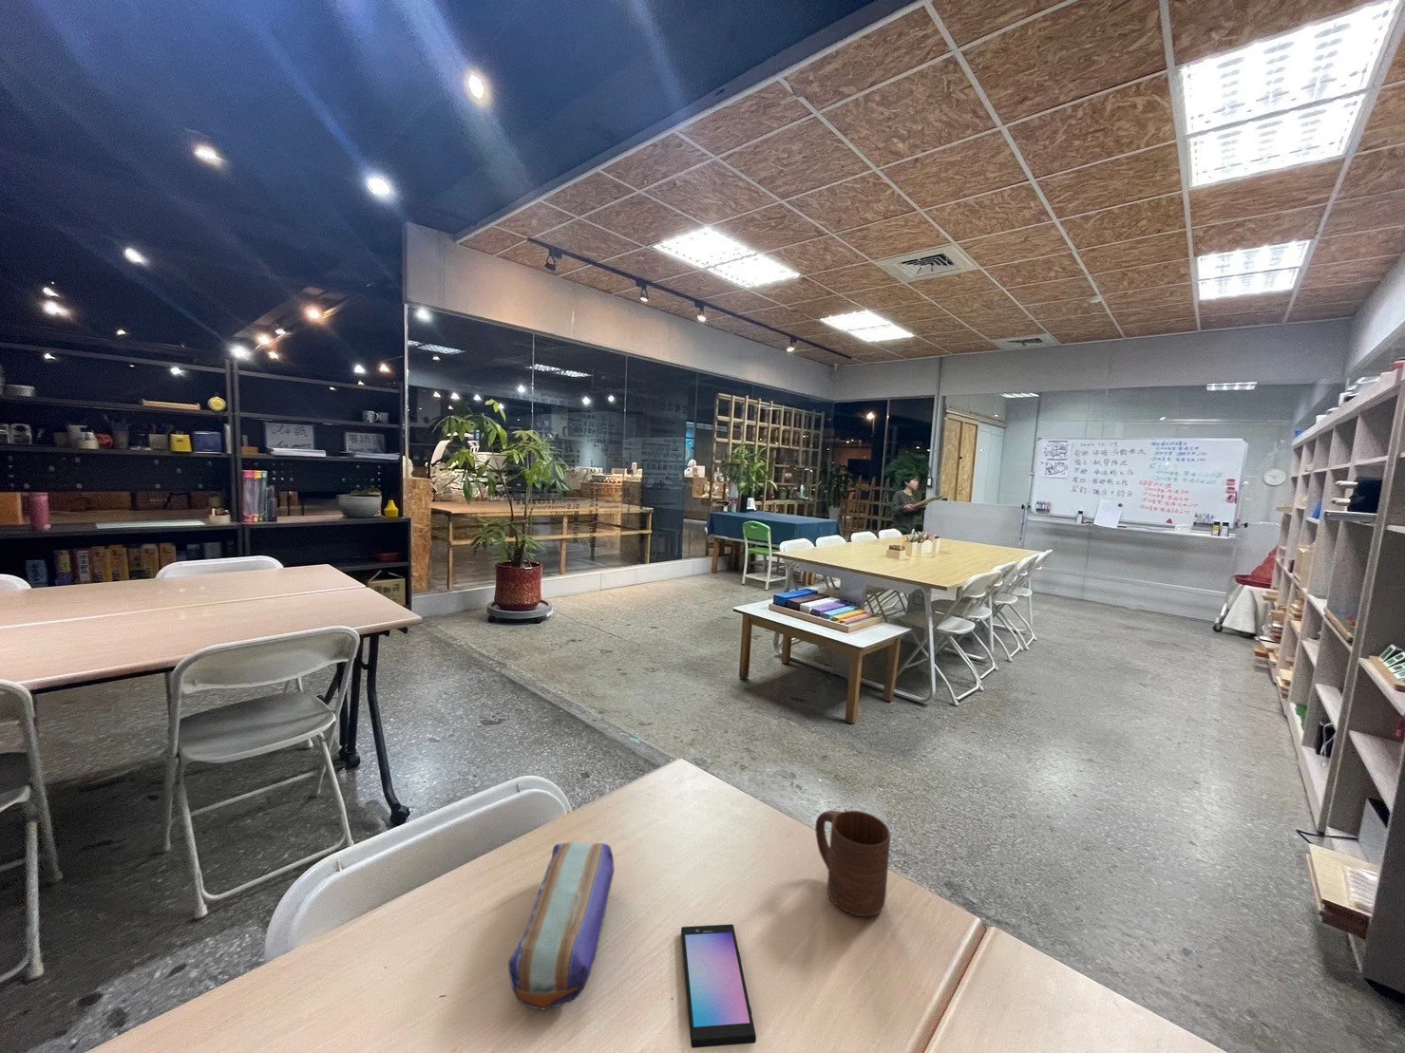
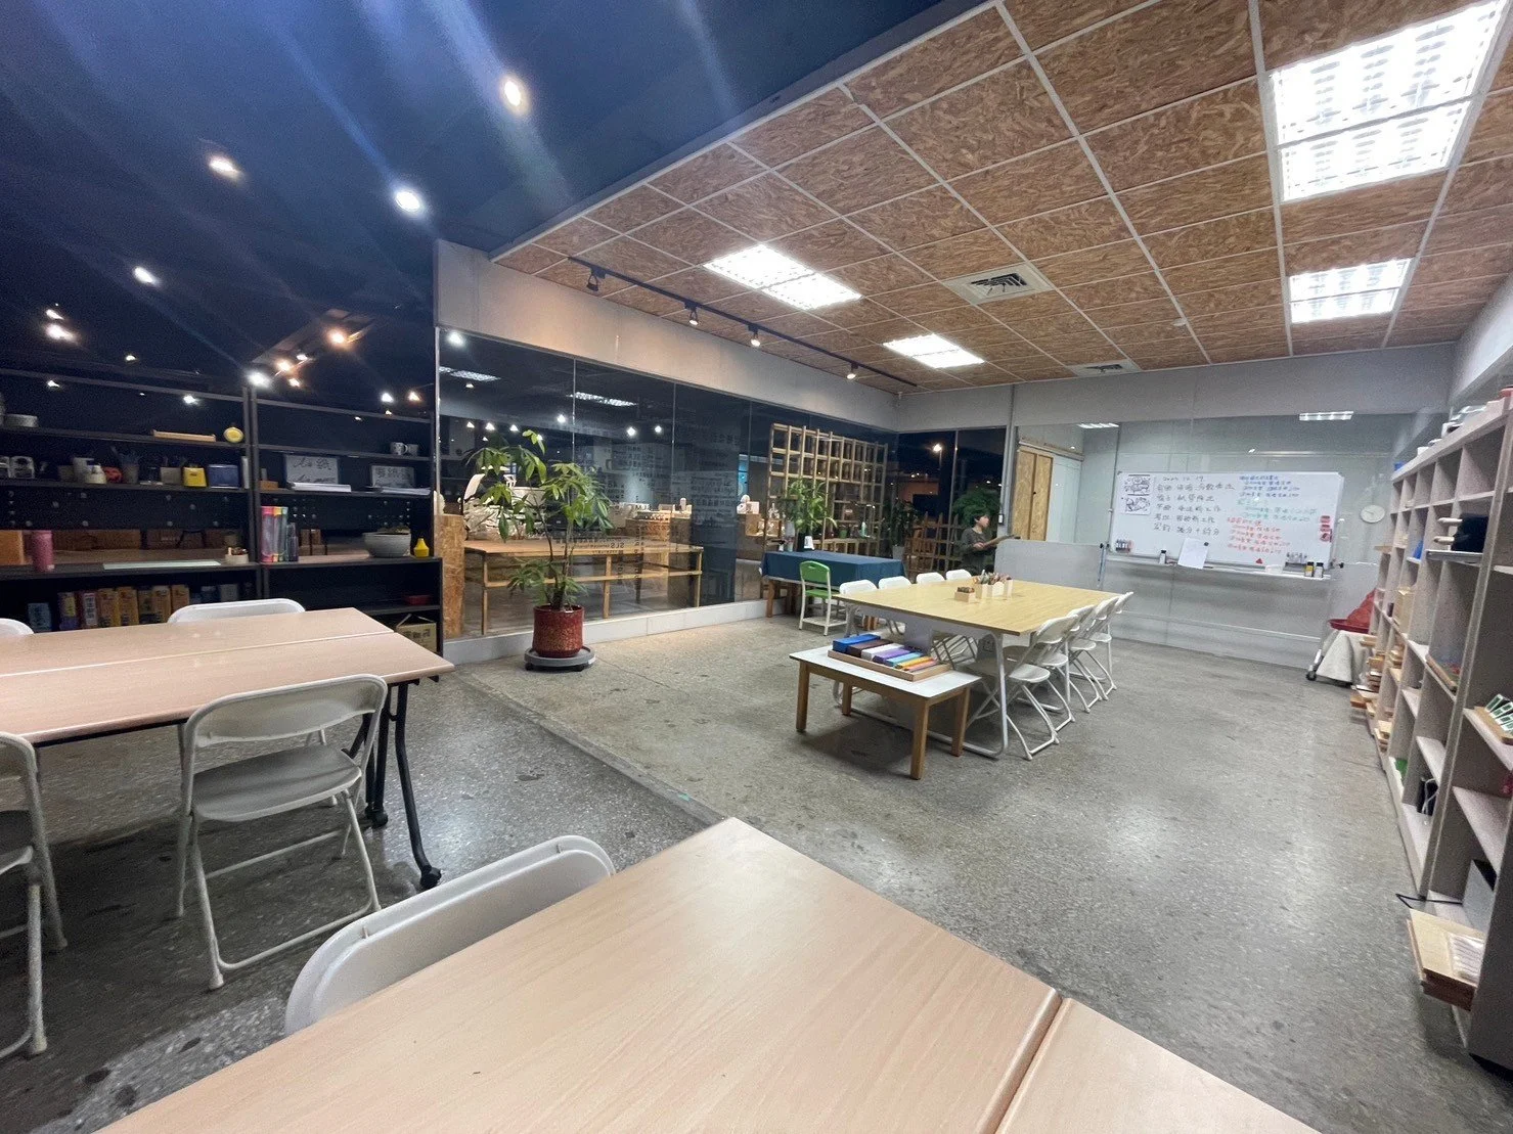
- smartphone [680,924,757,1050]
- pencil case [508,842,615,1010]
- cup [814,809,891,917]
